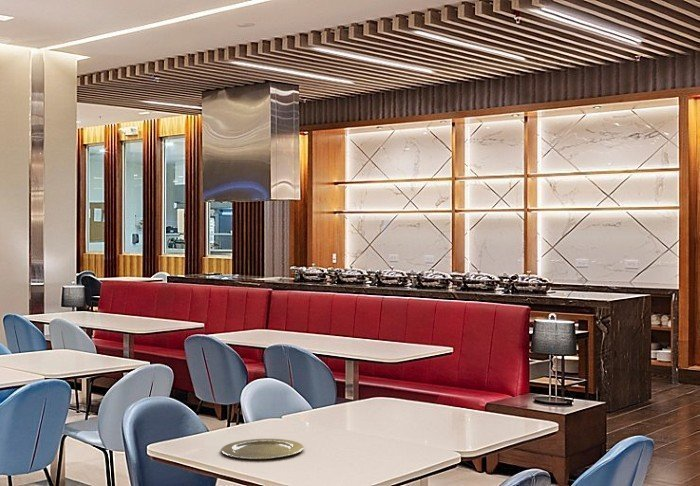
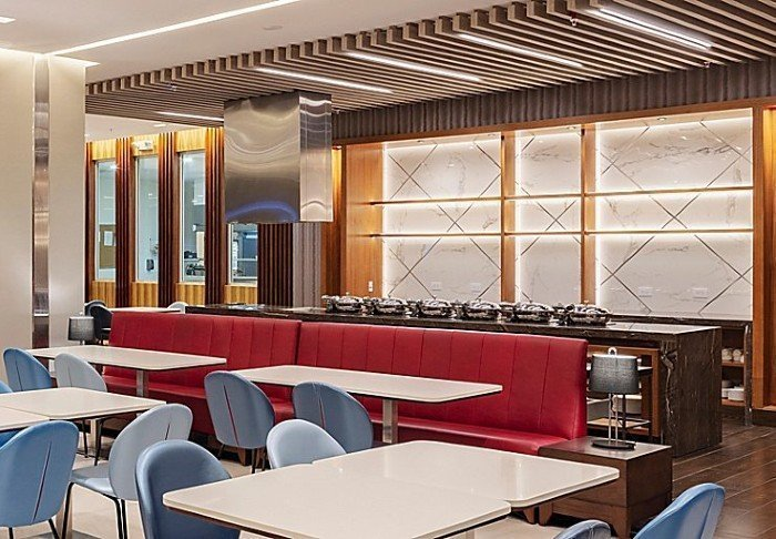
- plate [220,438,304,460]
